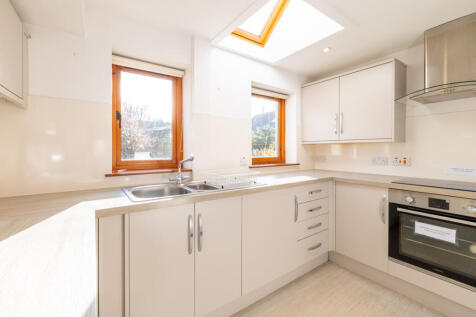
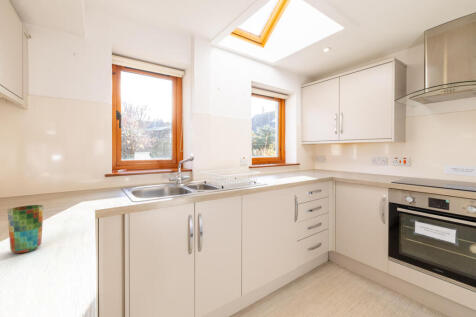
+ cup [6,204,44,254]
